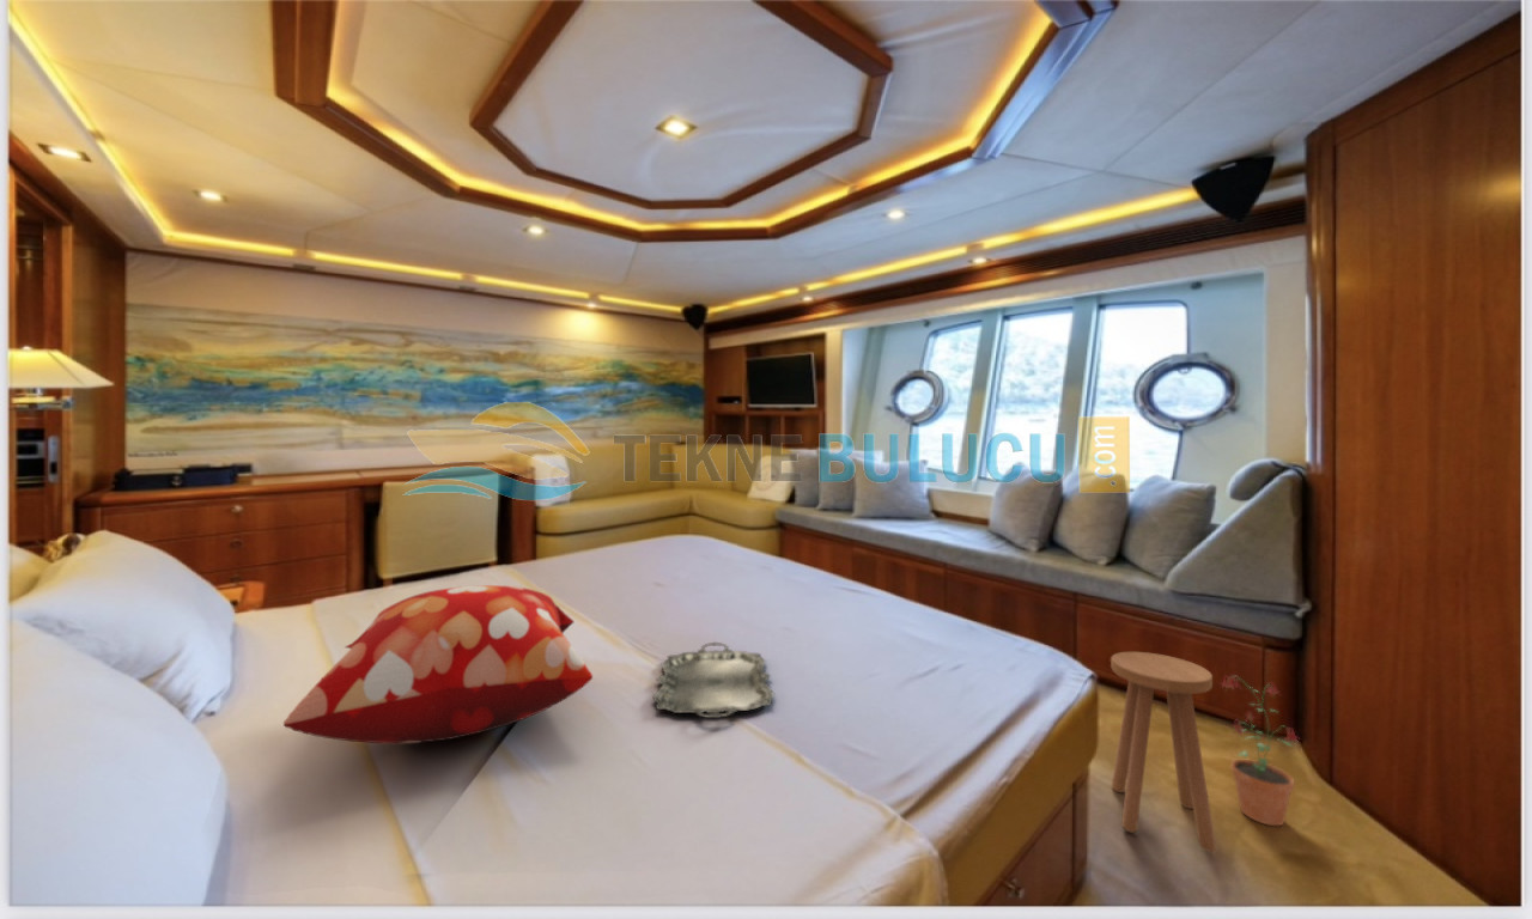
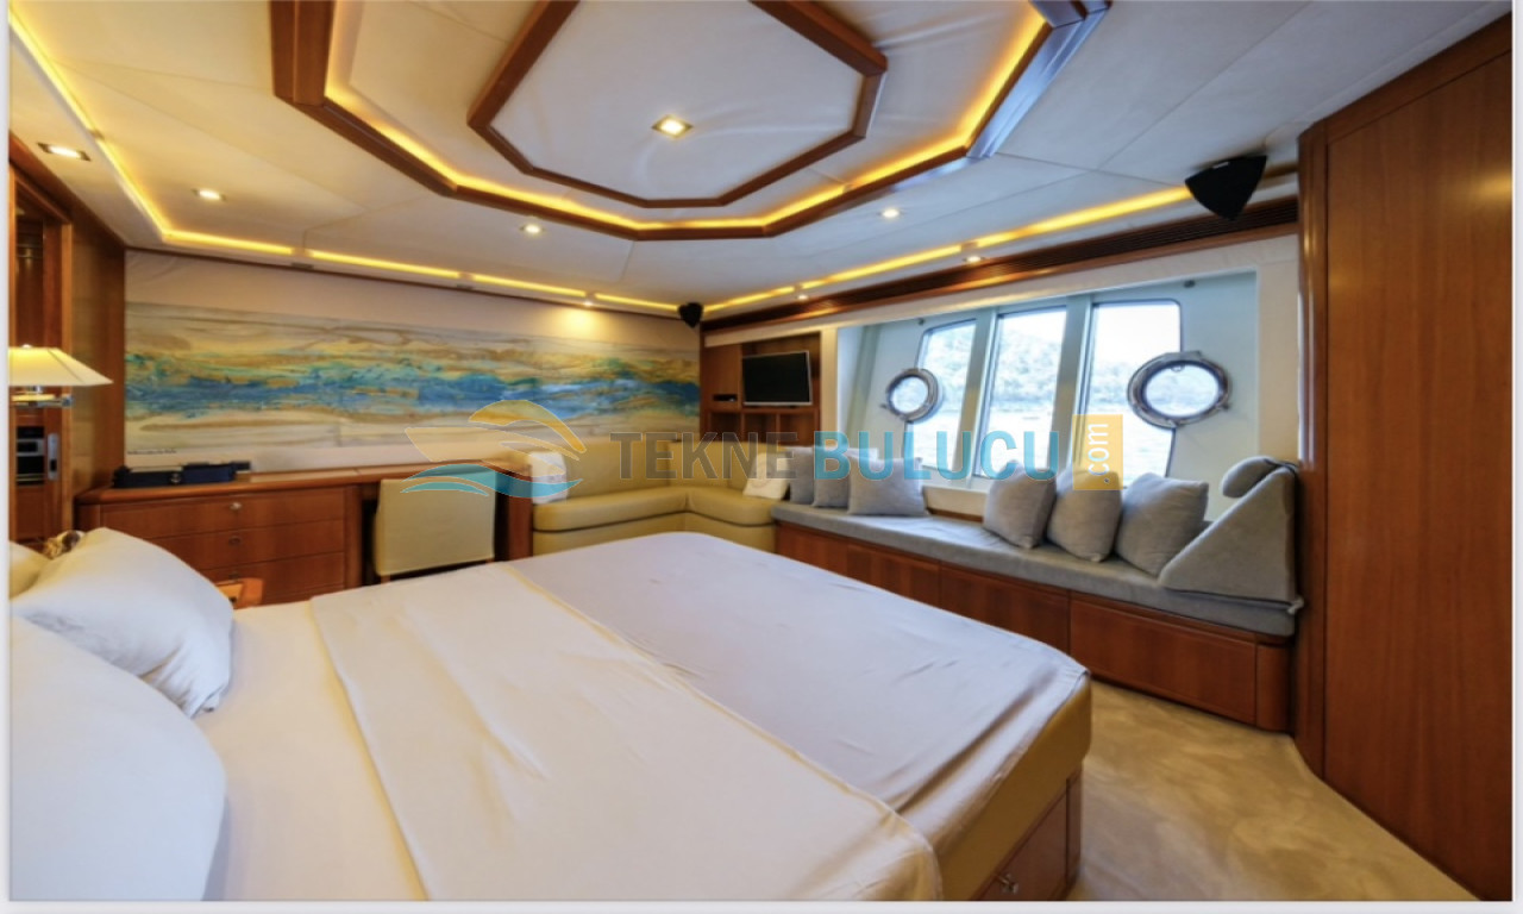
- stool [1110,651,1217,853]
- potted plant [1217,674,1302,827]
- decorative pillow [282,584,594,744]
- serving tray [651,641,776,719]
